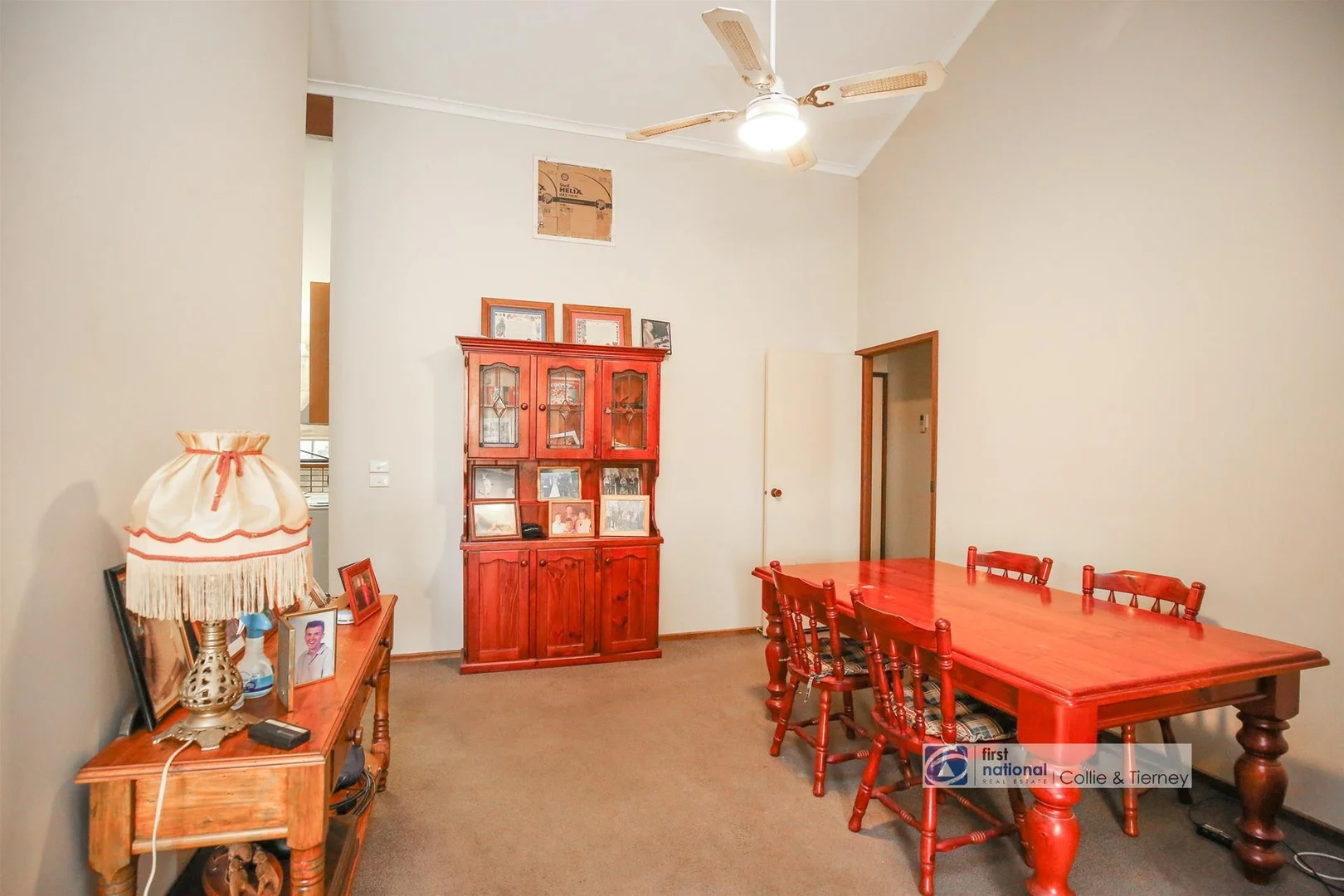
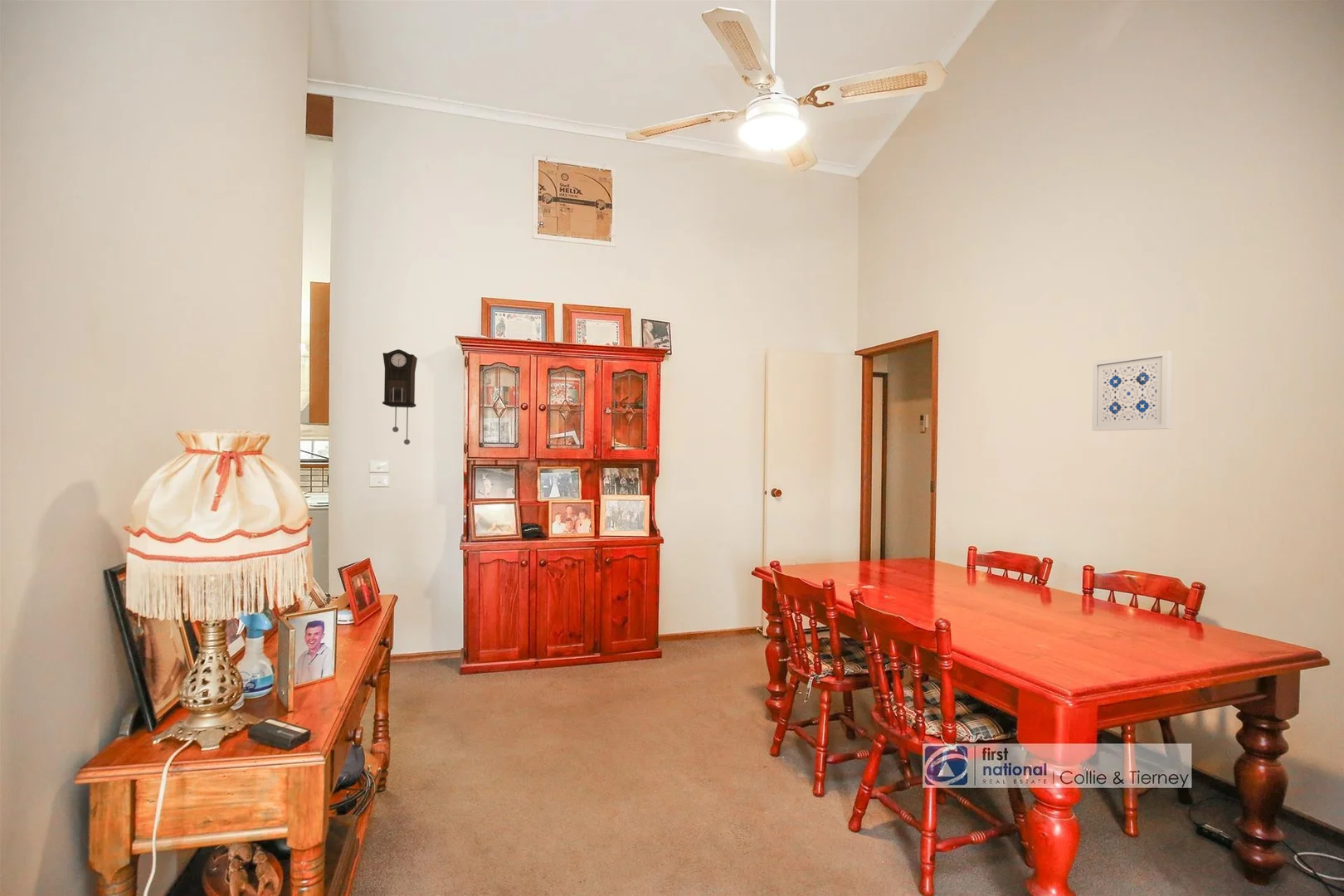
+ wall art [1091,350,1173,431]
+ pendulum clock [382,348,418,446]
